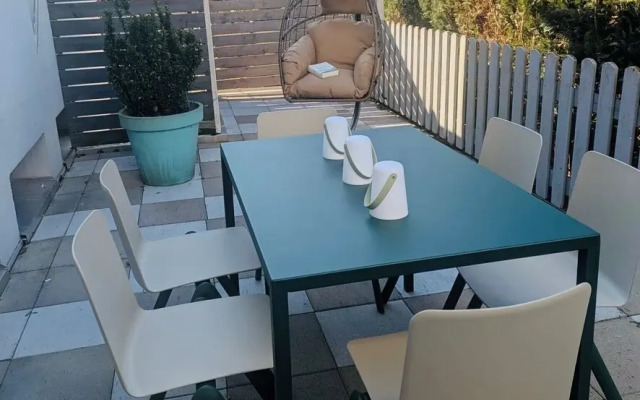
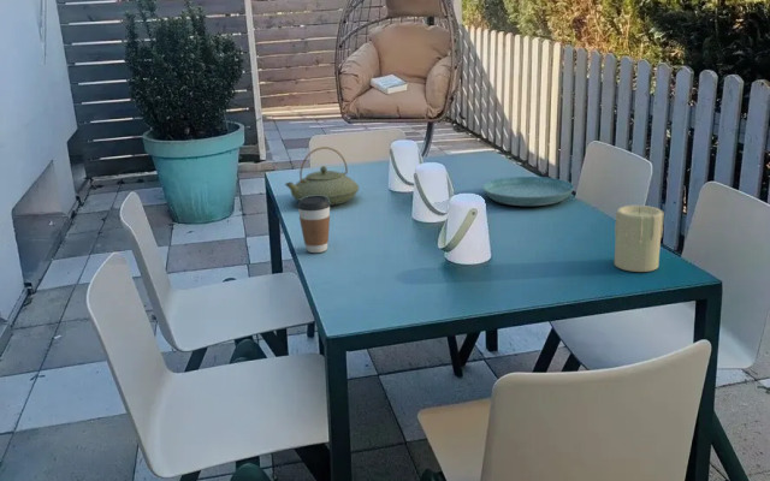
+ saucer [481,176,575,207]
+ teapot [284,146,360,207]
+ candle [614,204,665,273]
+ coffee cup [296,196,331,254]
